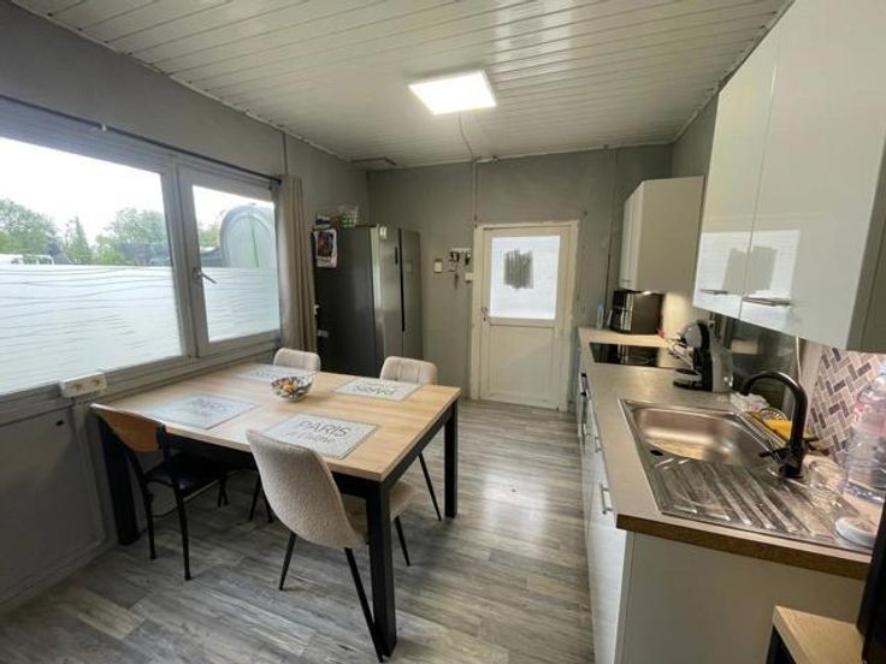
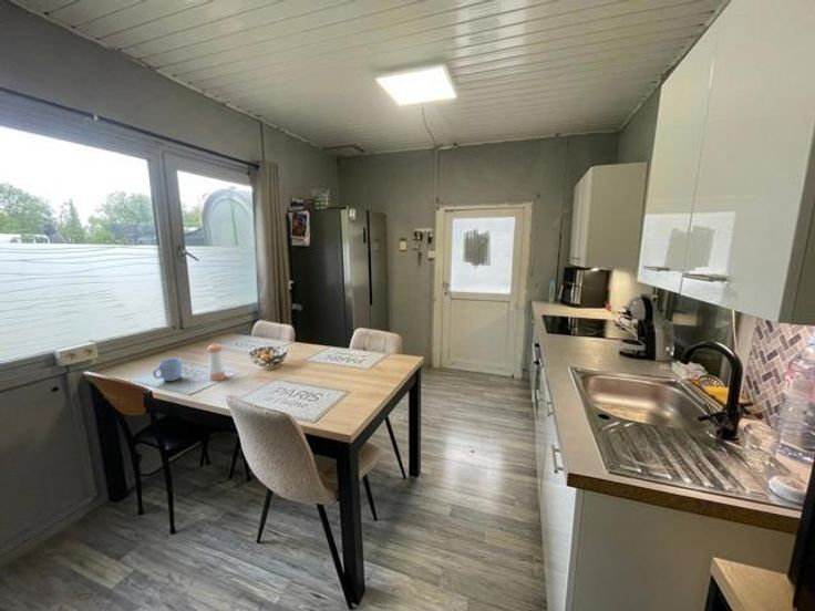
+ mug [152,358,183,382]
+ pepper shaker [206,342,226,382]
